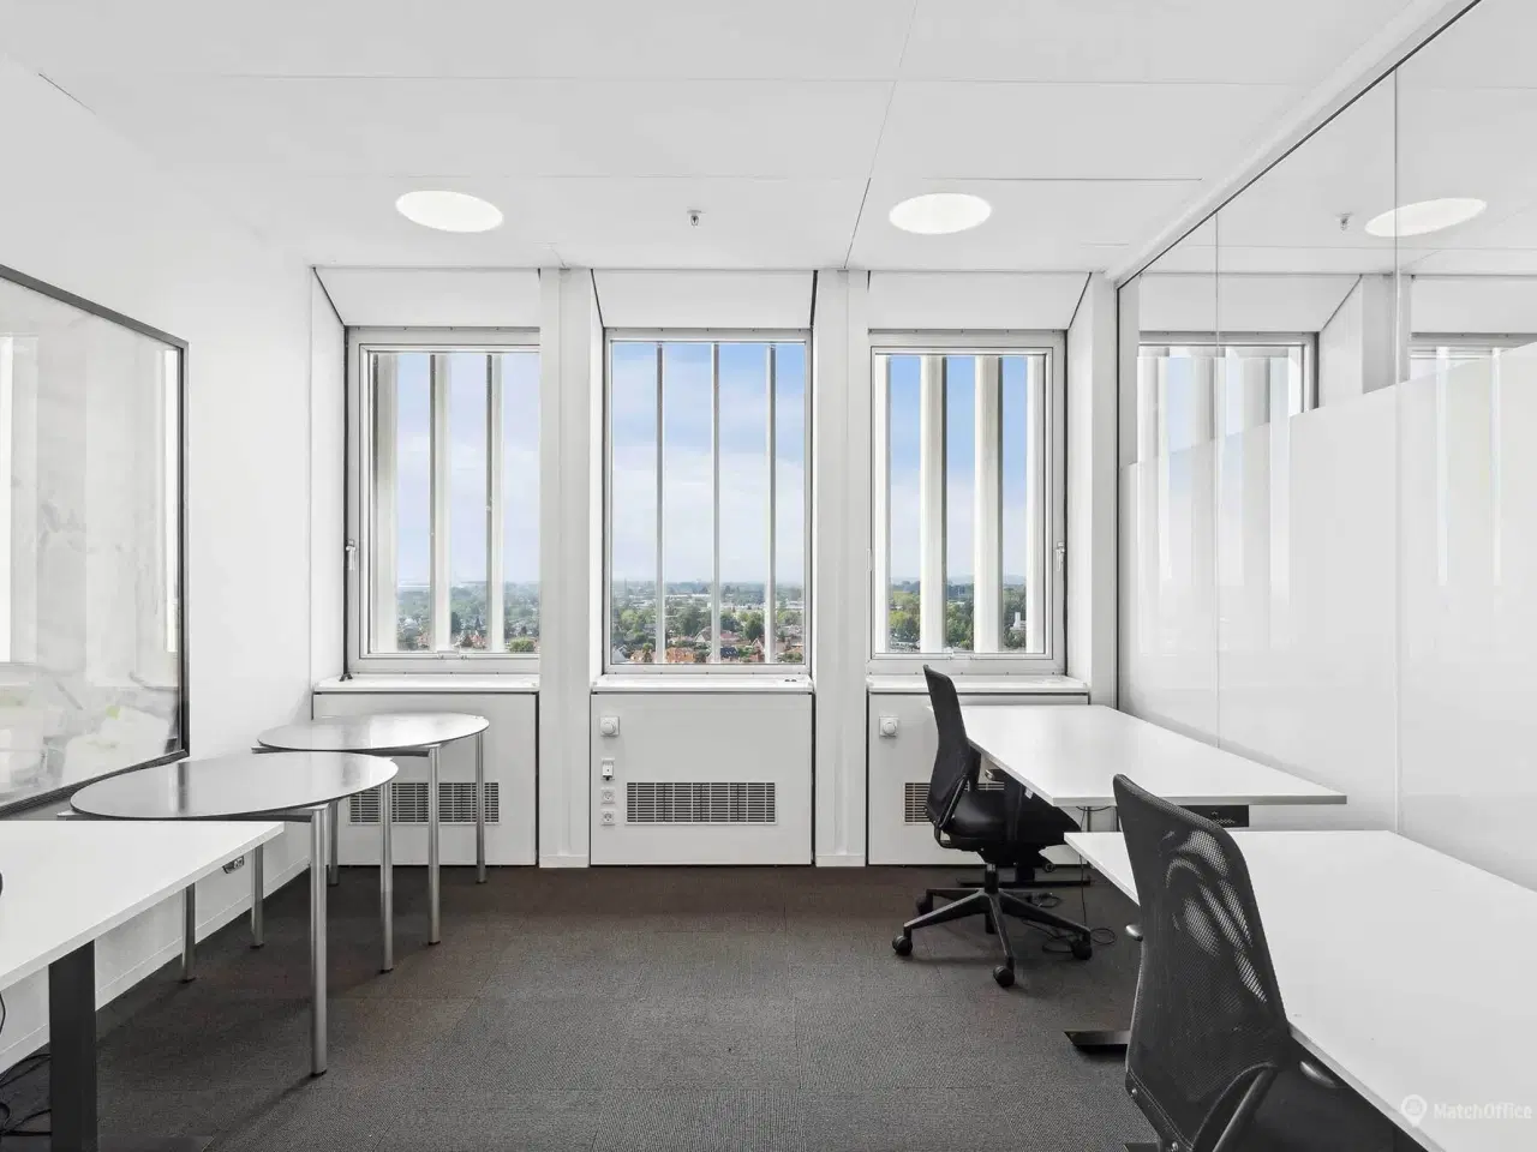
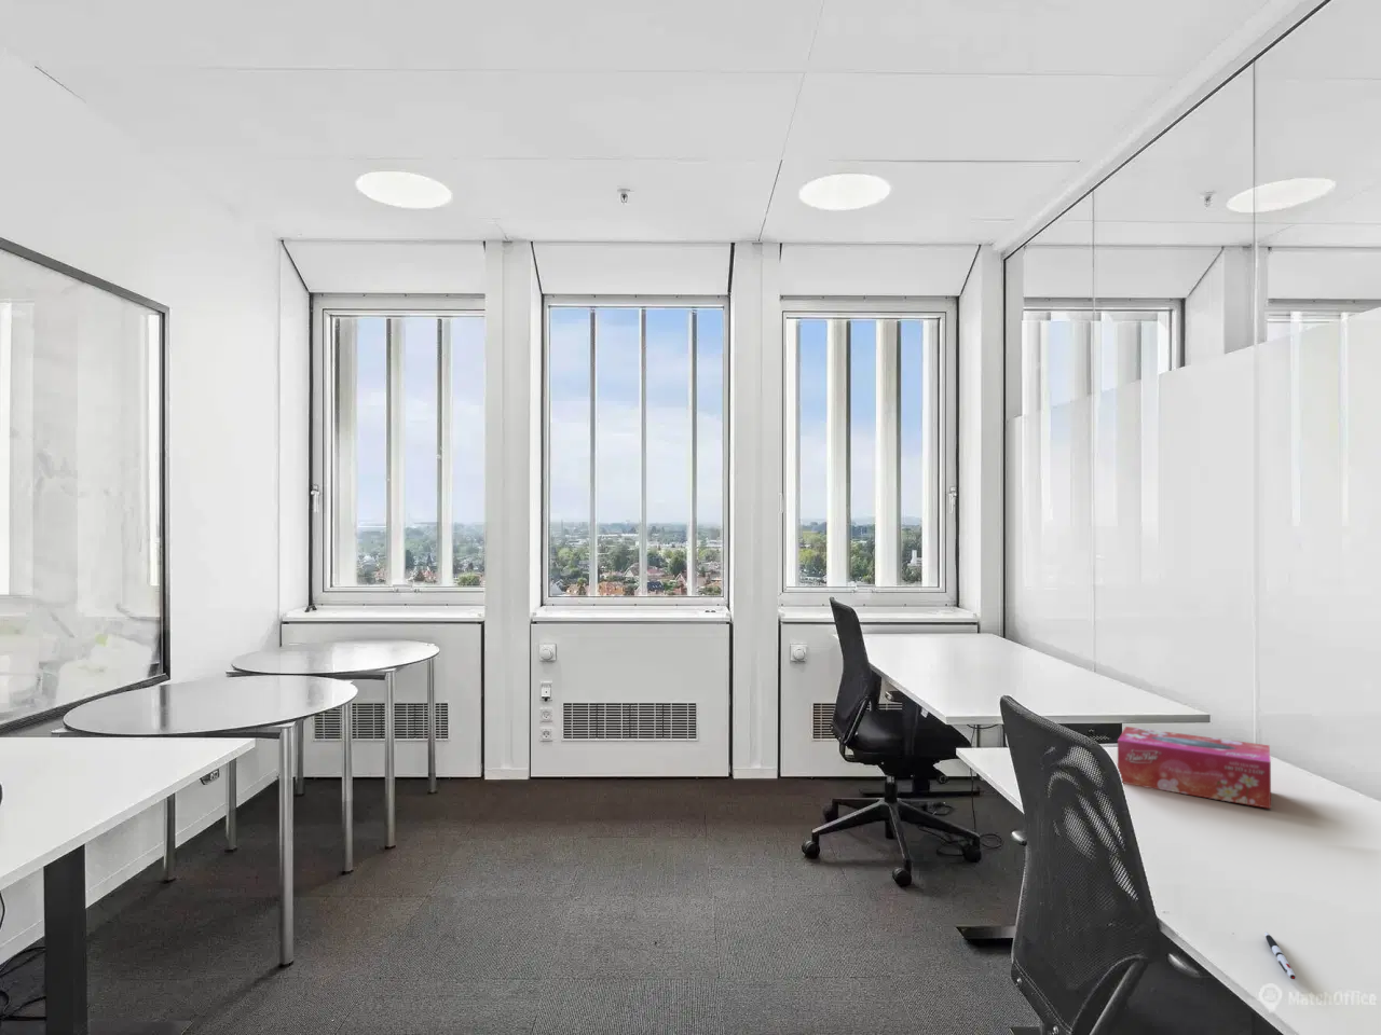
+ tissue box [1117,725,1272,810]
+ pen [1264,932,1297,981]
